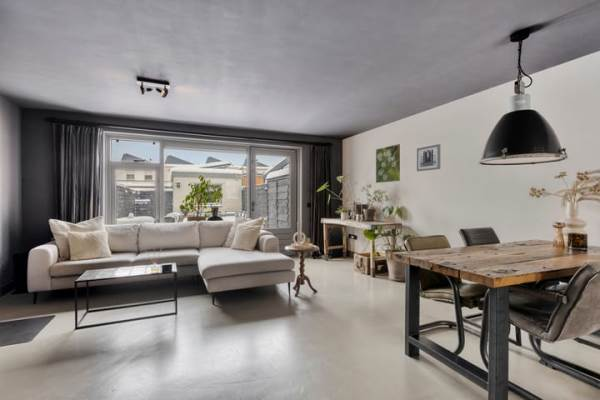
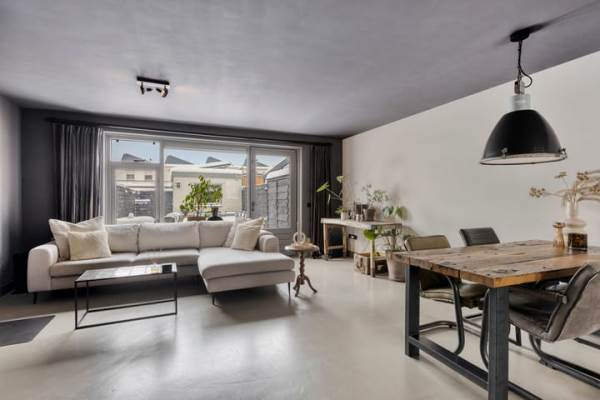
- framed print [375,143,403,184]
- wall art [416,143,441,172]
